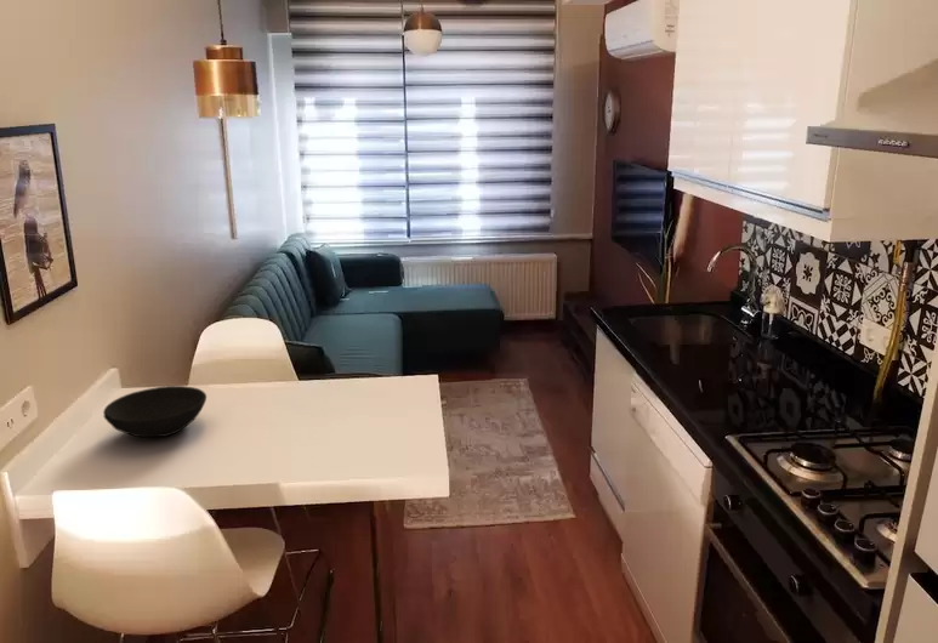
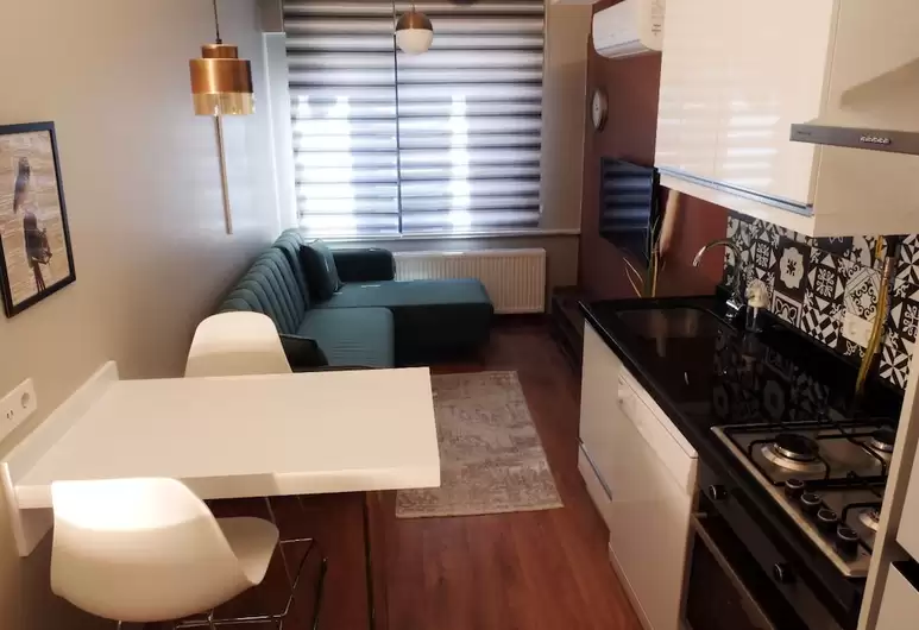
- bowl [102,385,208,438]
